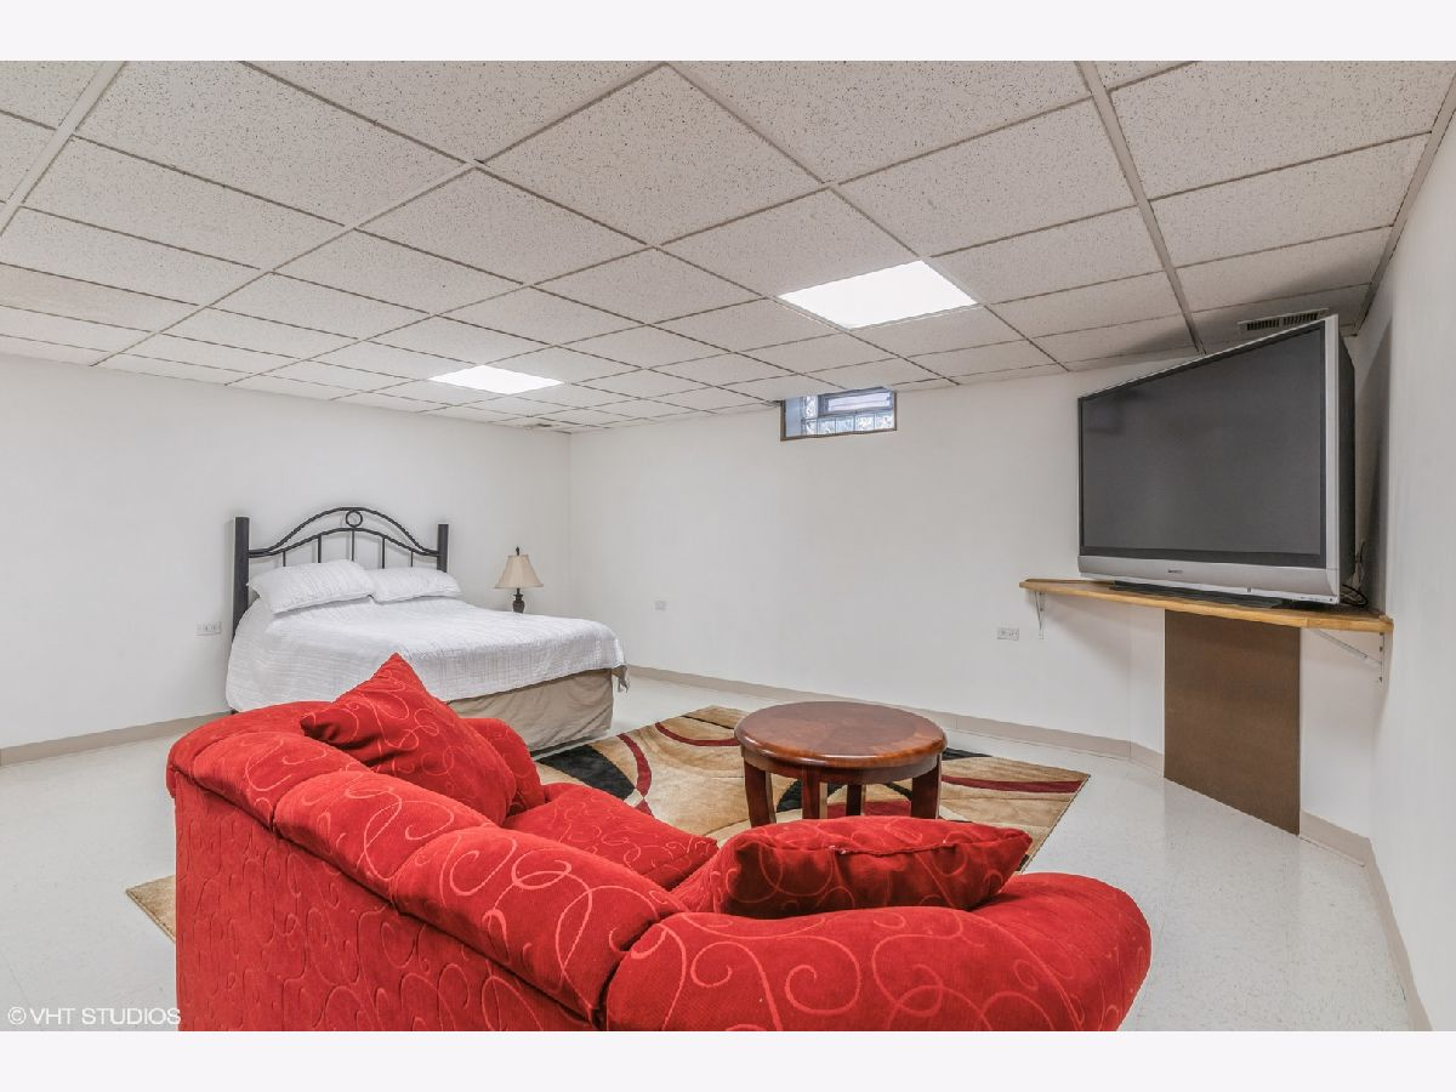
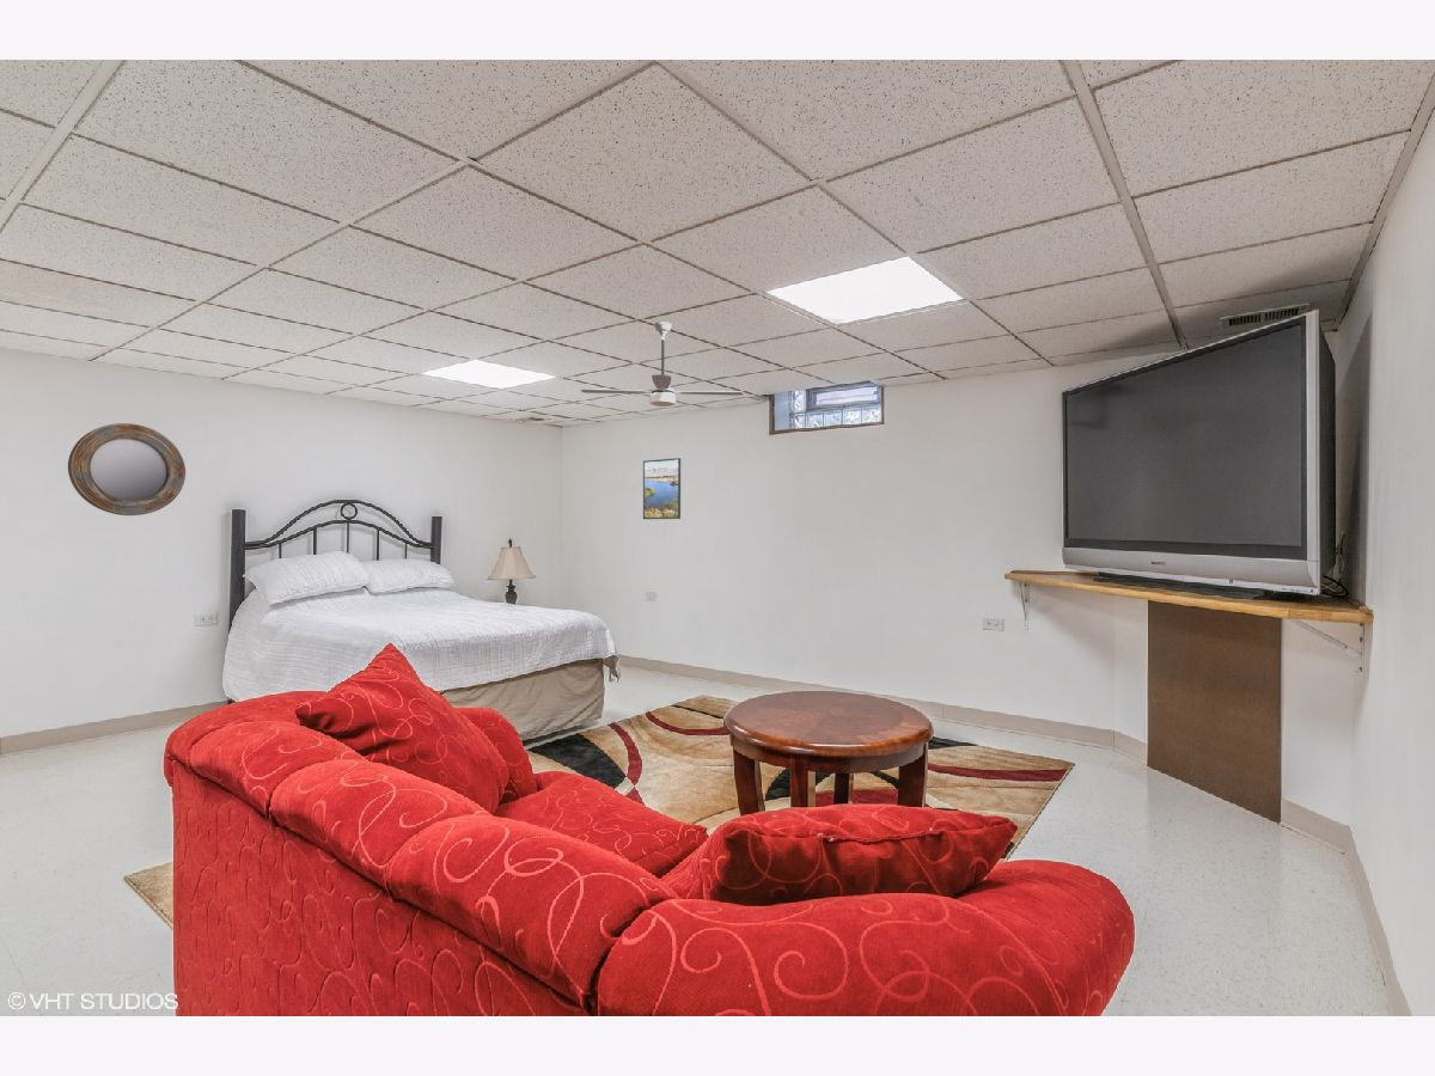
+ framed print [642,457,682,520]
+ ceiling fan [580,320,745,408]
+ home mirror [67,422,187,516]
